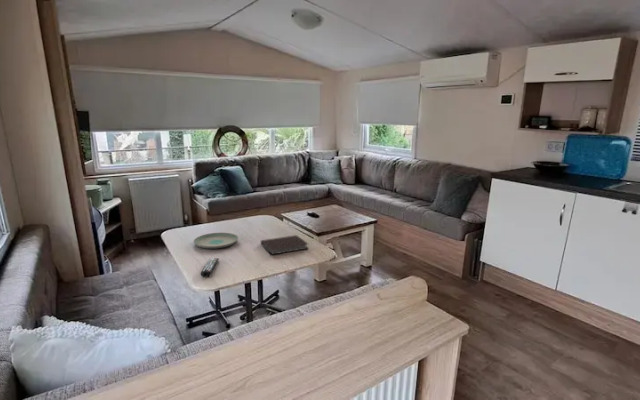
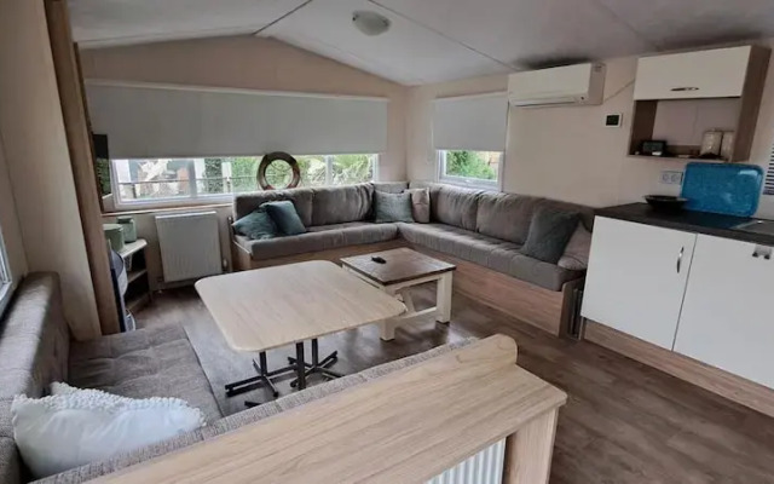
- notebook [260,234,310,256]
- plate [193,232,239,250]
- remote control [200,257,220,278]
